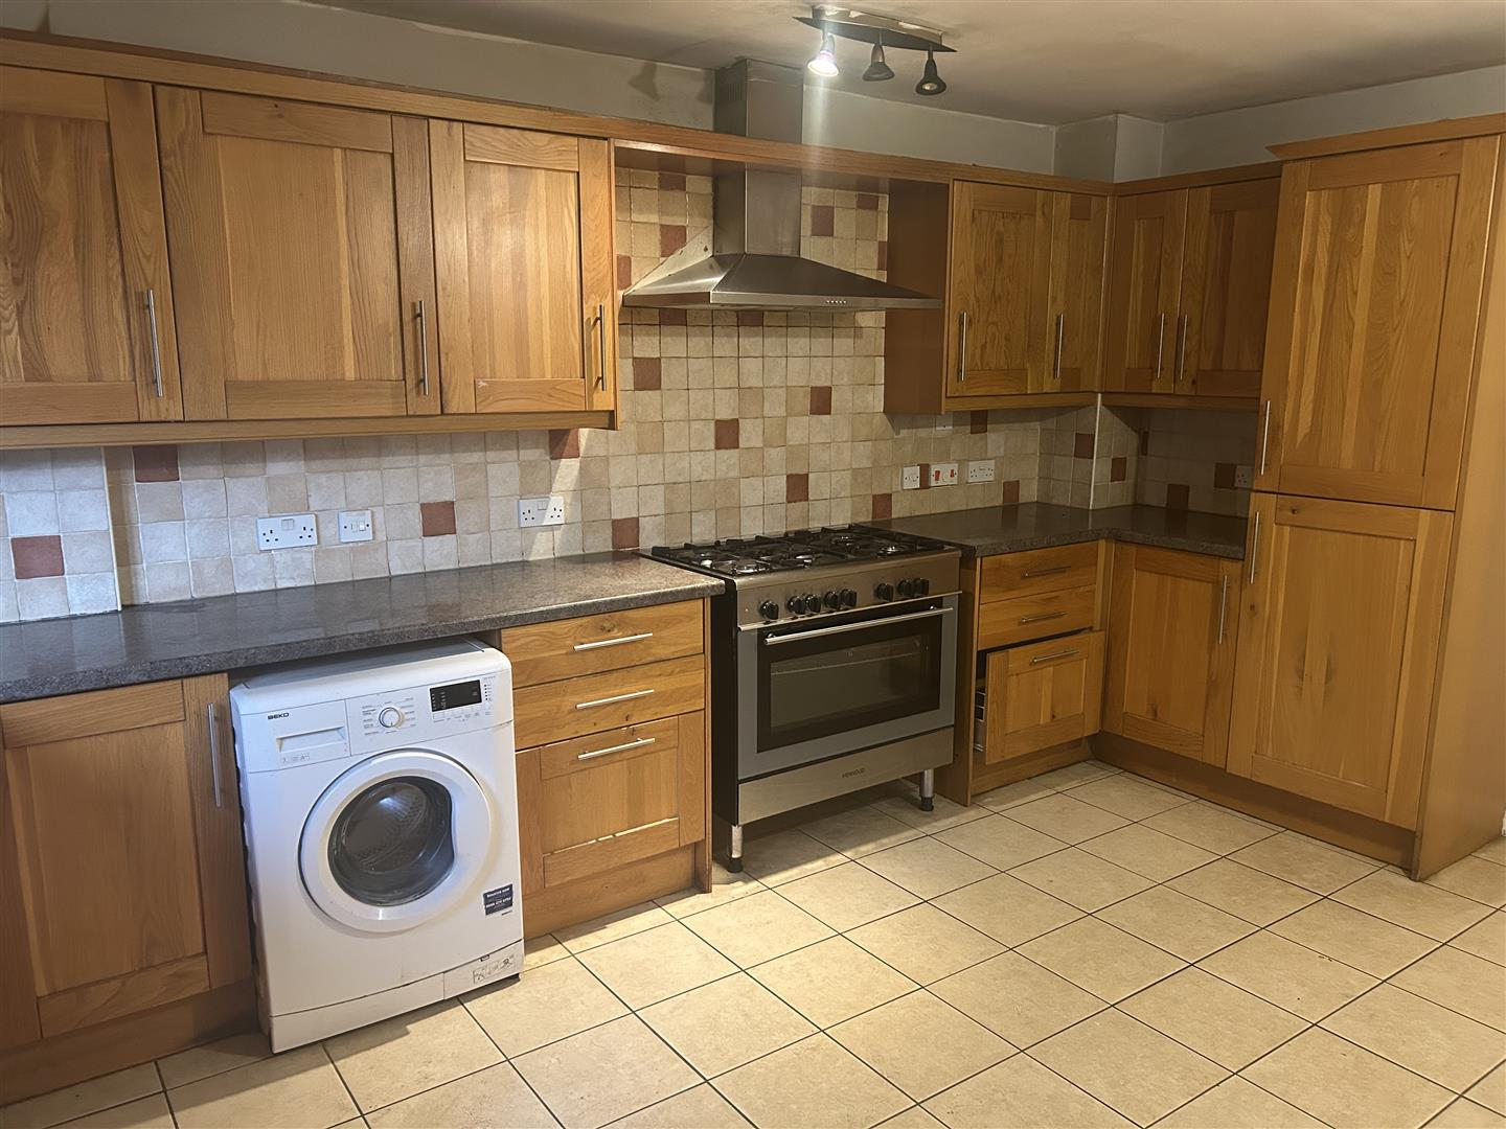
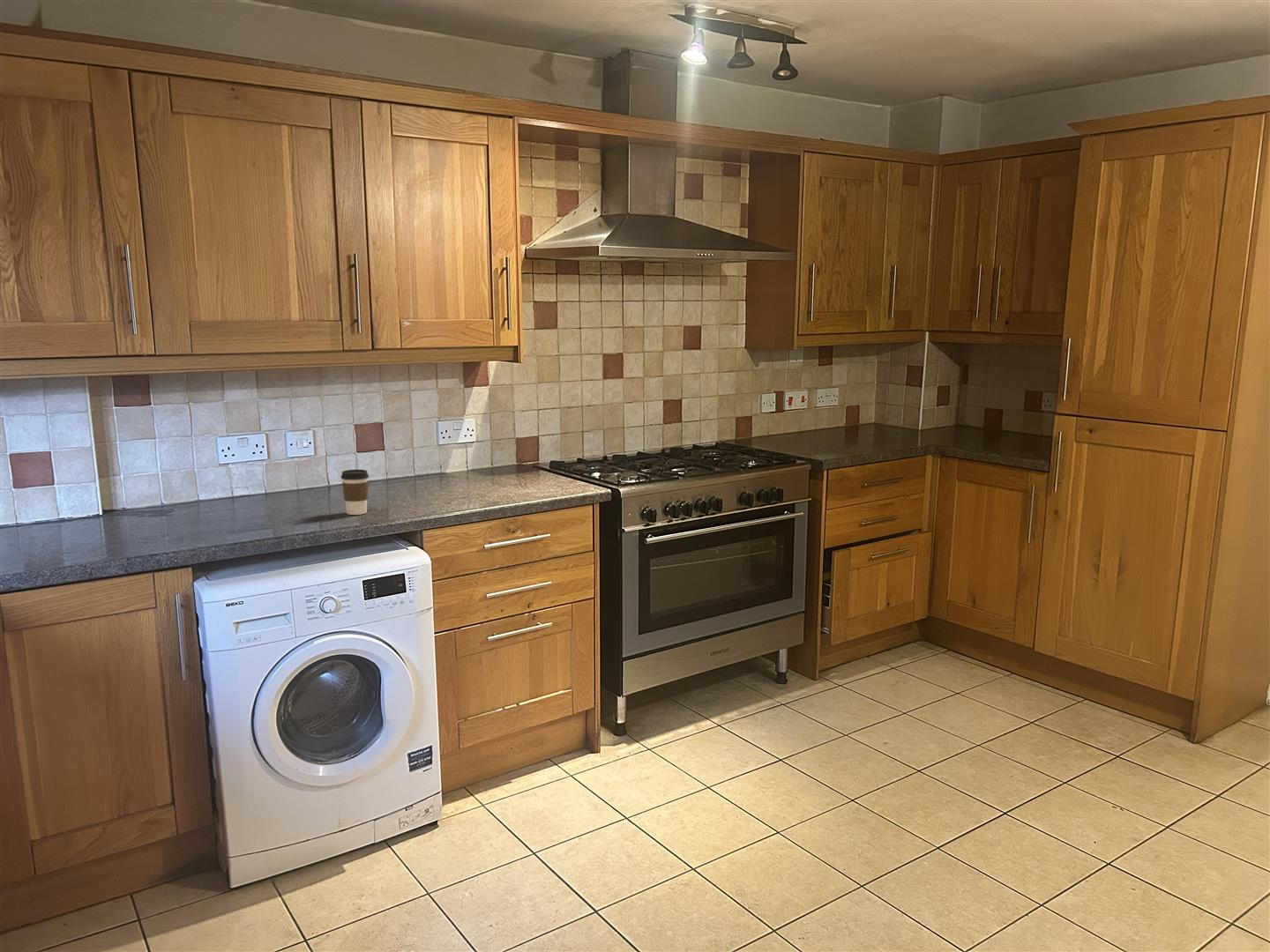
+ coffee cup [340,469,370,516]
